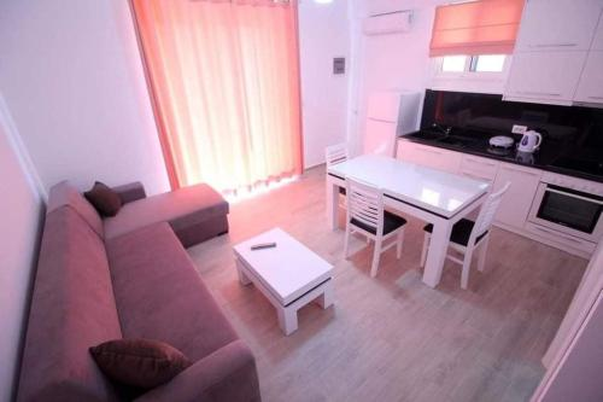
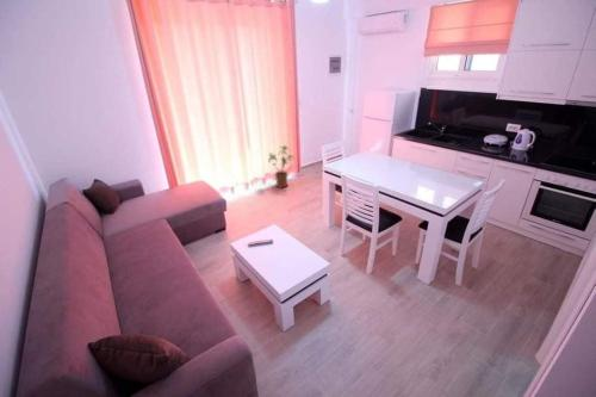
+ house plant [267,144,296,188]
